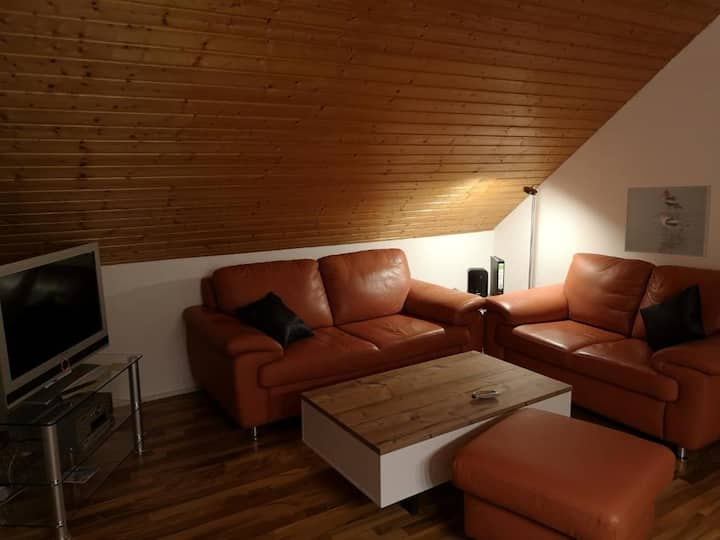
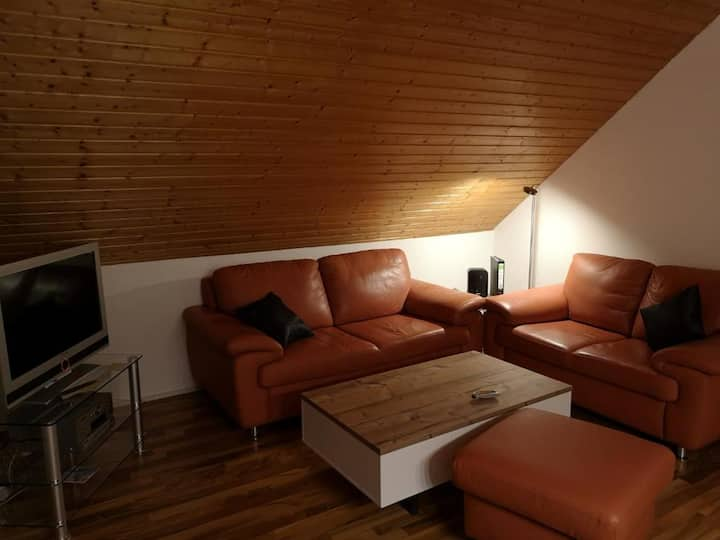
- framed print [623,184,712,259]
